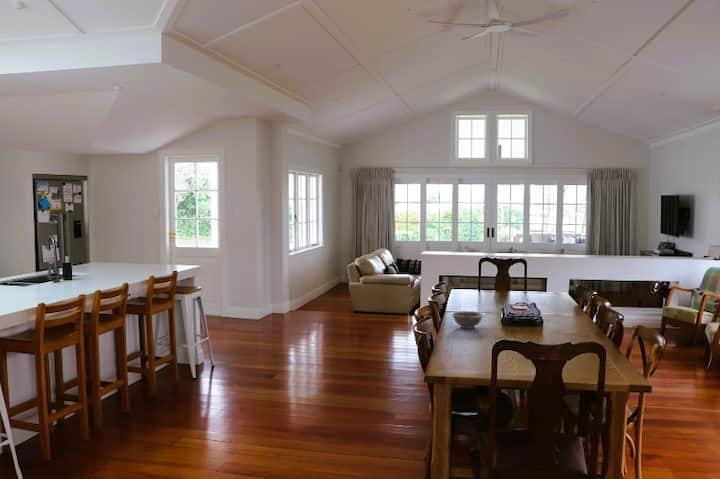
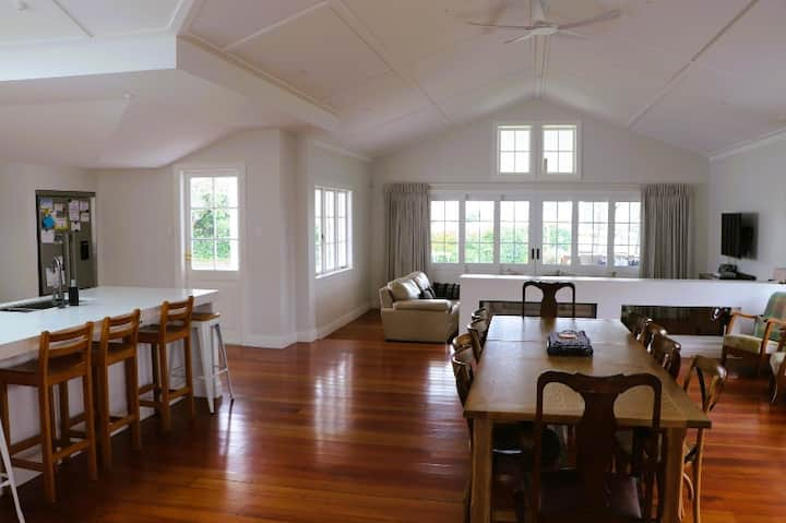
- decorative bowl [449,310,486,330]
